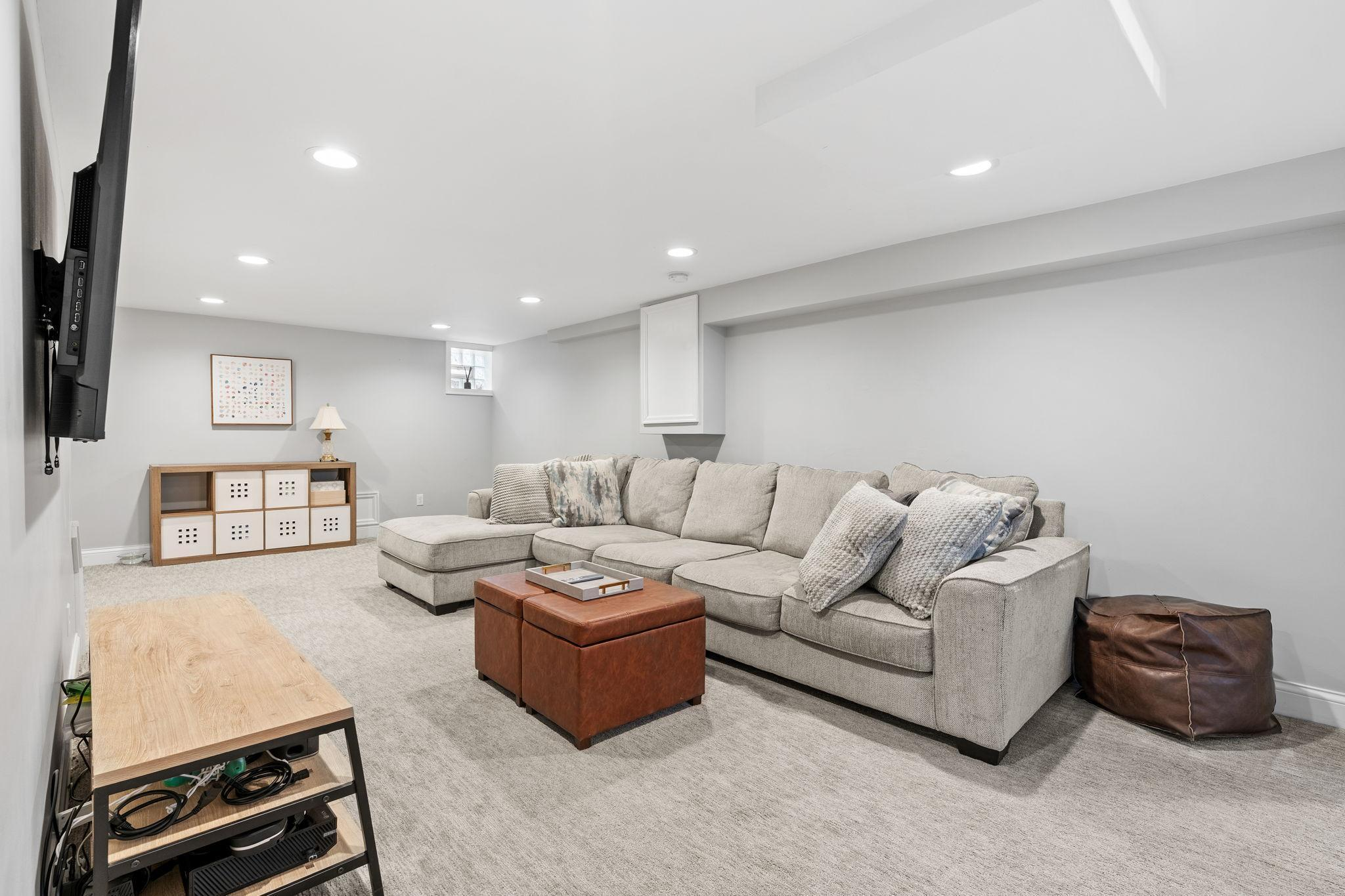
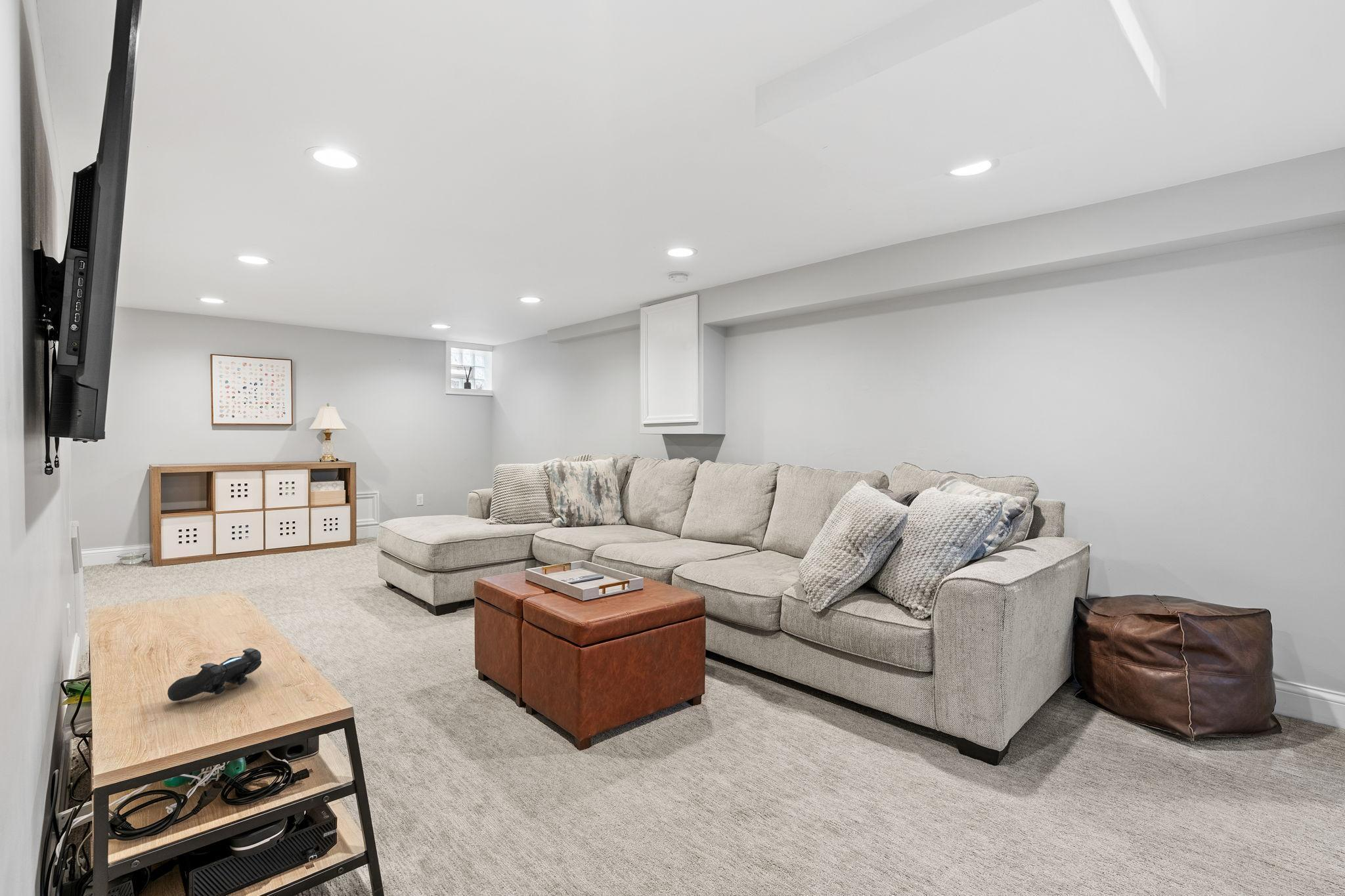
+ game controller [167,647,262,702]
